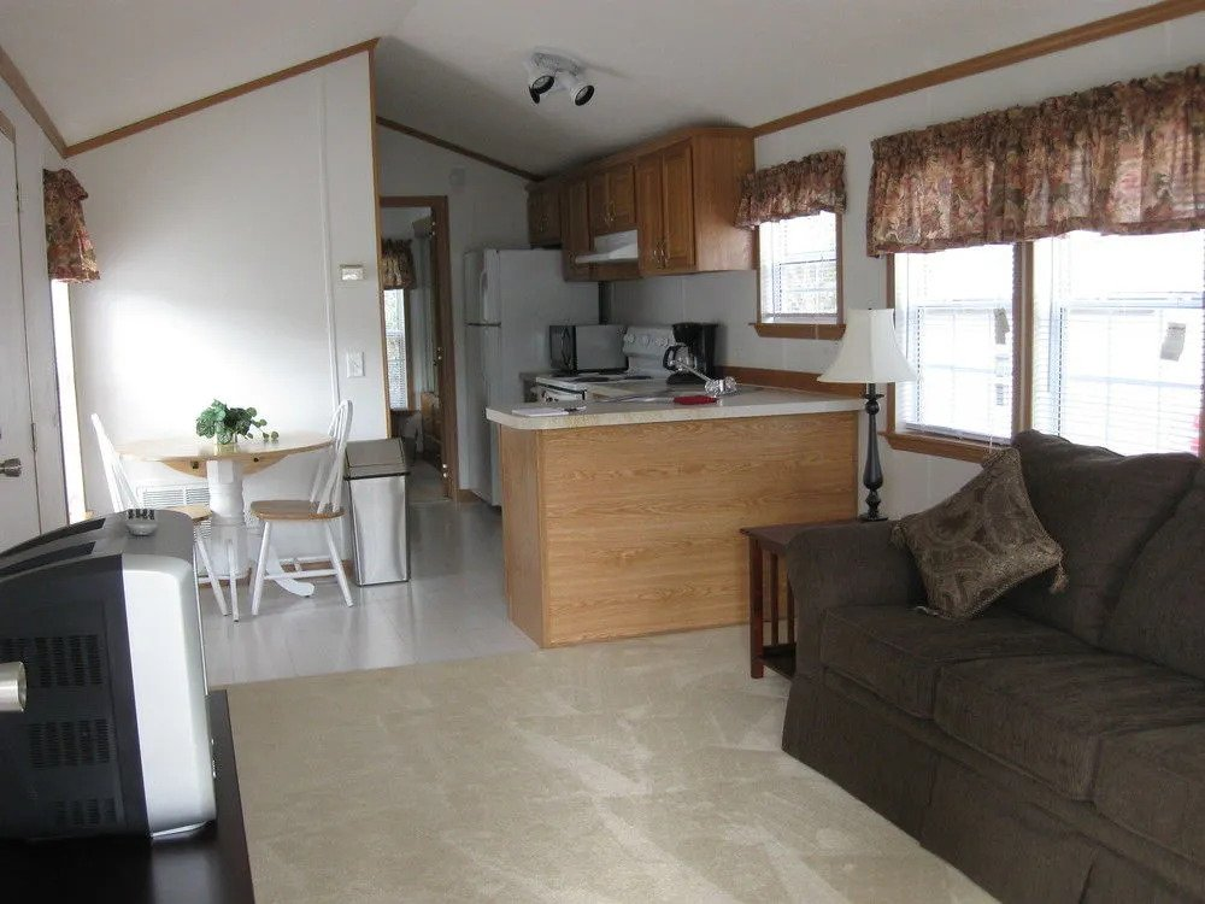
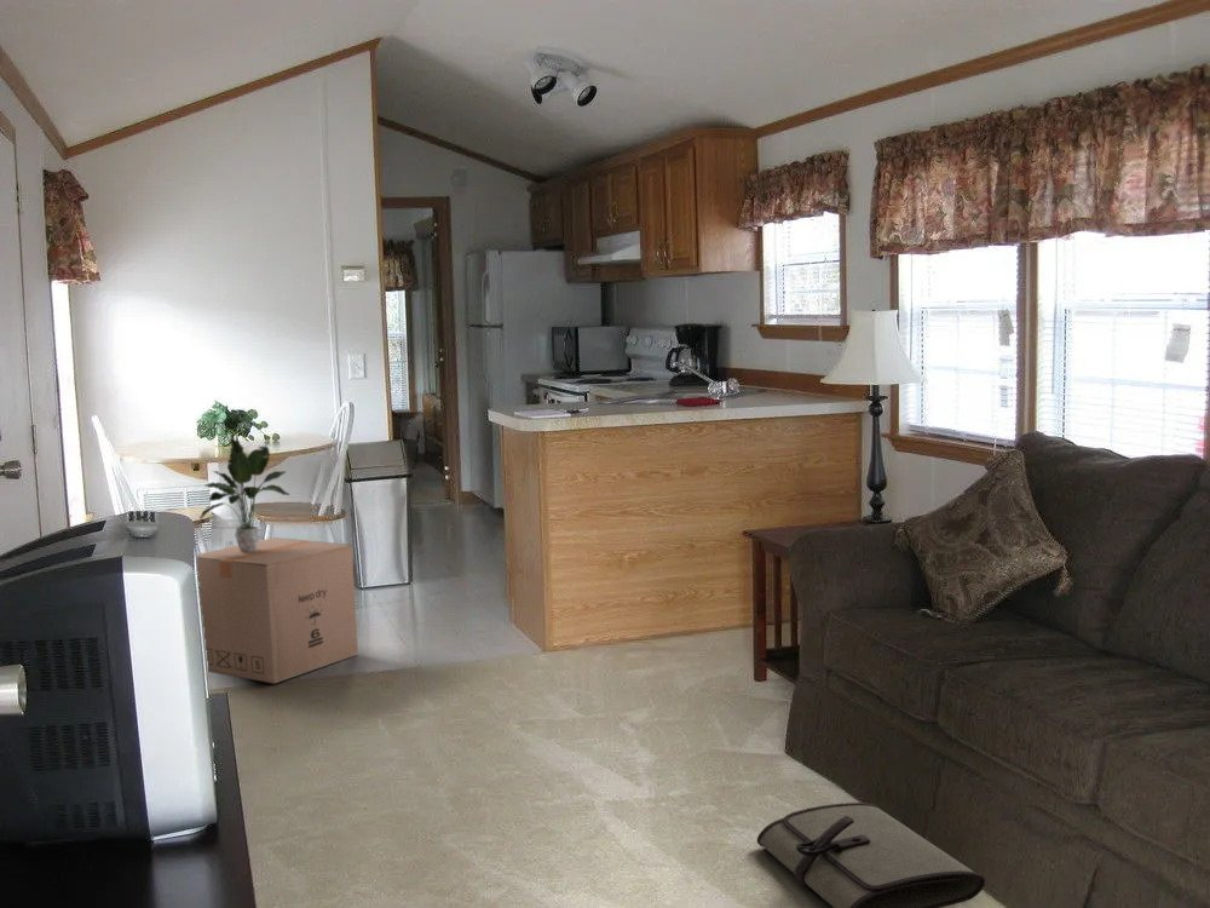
+ cardboard box [196,536,359,685]
+ tool roll [756,801,986,908]
+ potted plant [198,437,290,552]
